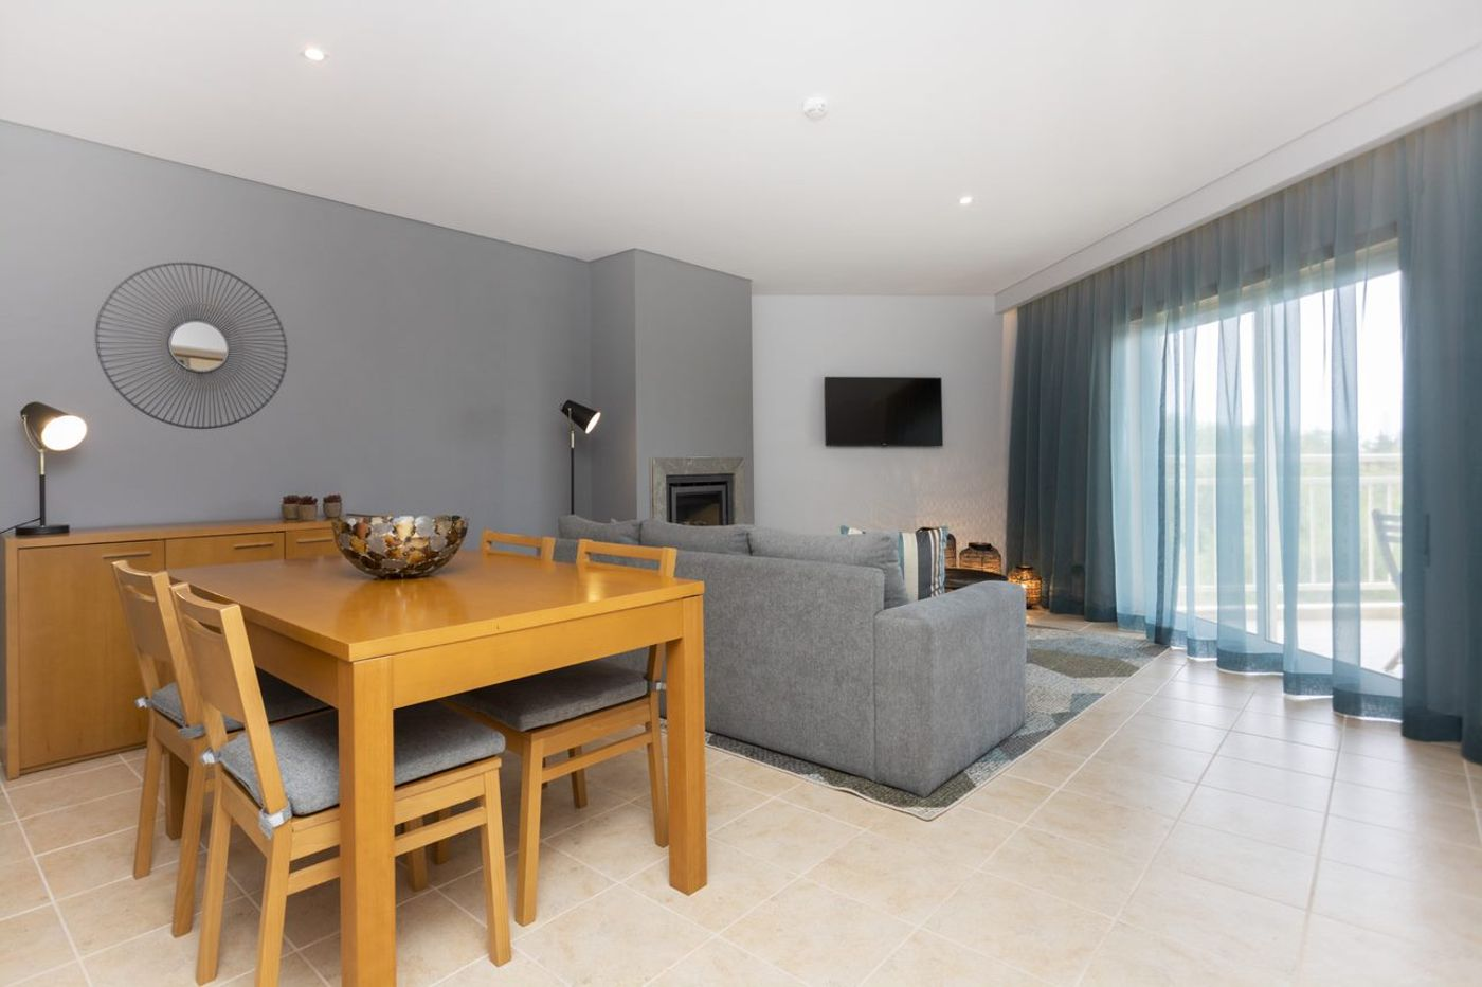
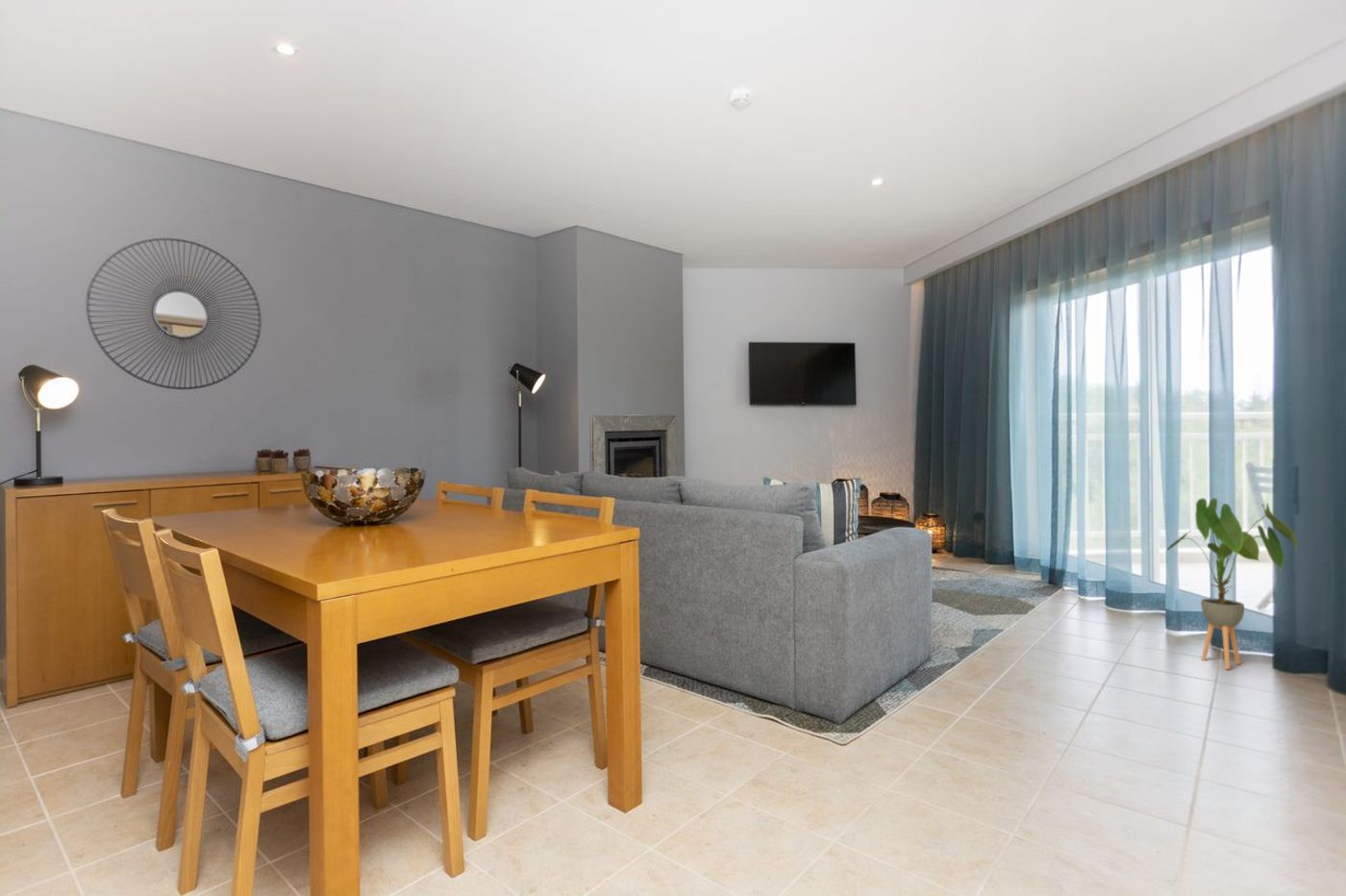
+ house plant [1164,497,1299,670]
